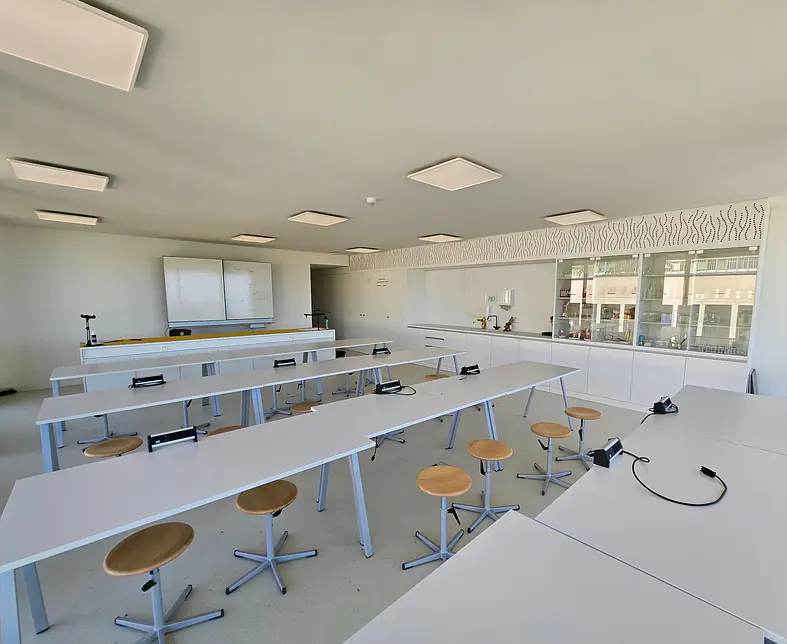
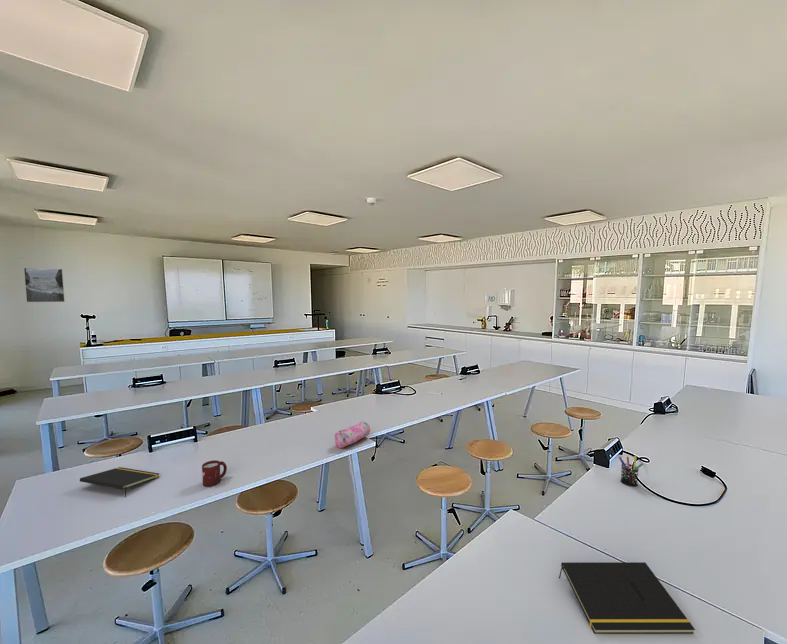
+ pencil case [334,420,371,449]
+ cup [201,459,228,488]
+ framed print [23,267,66,303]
+ pen holder [618,455,644,488]
+ notepad [558,561,696,635]
+ notepad [79,466,161,498]
